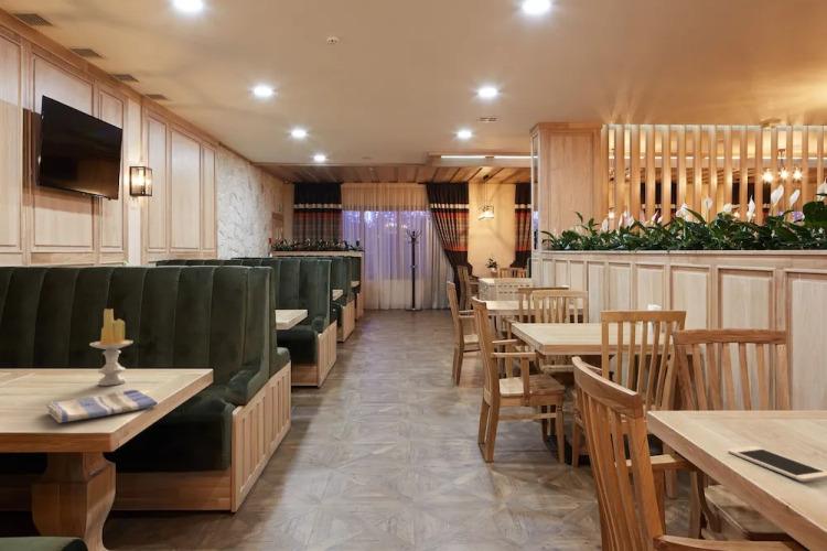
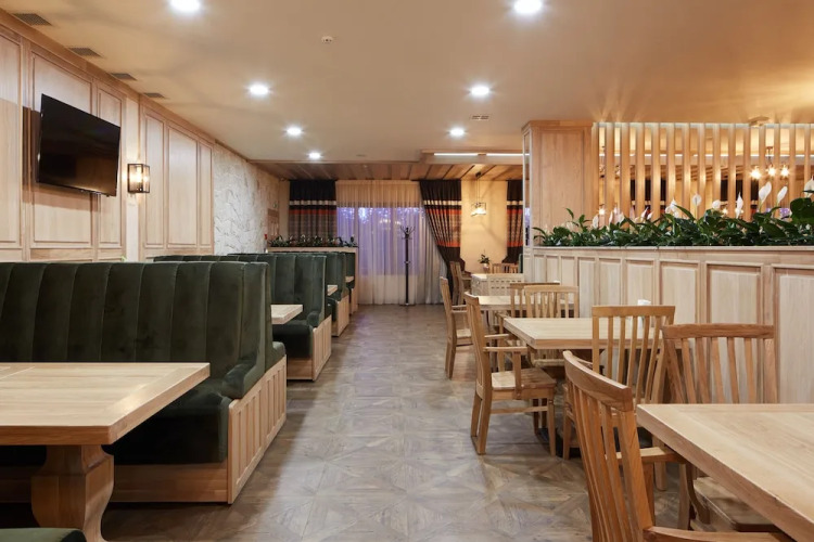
- candle [88,307,135,387]
- cell phone [727,445,827,483]
- dish towel [44,389,159,424]
